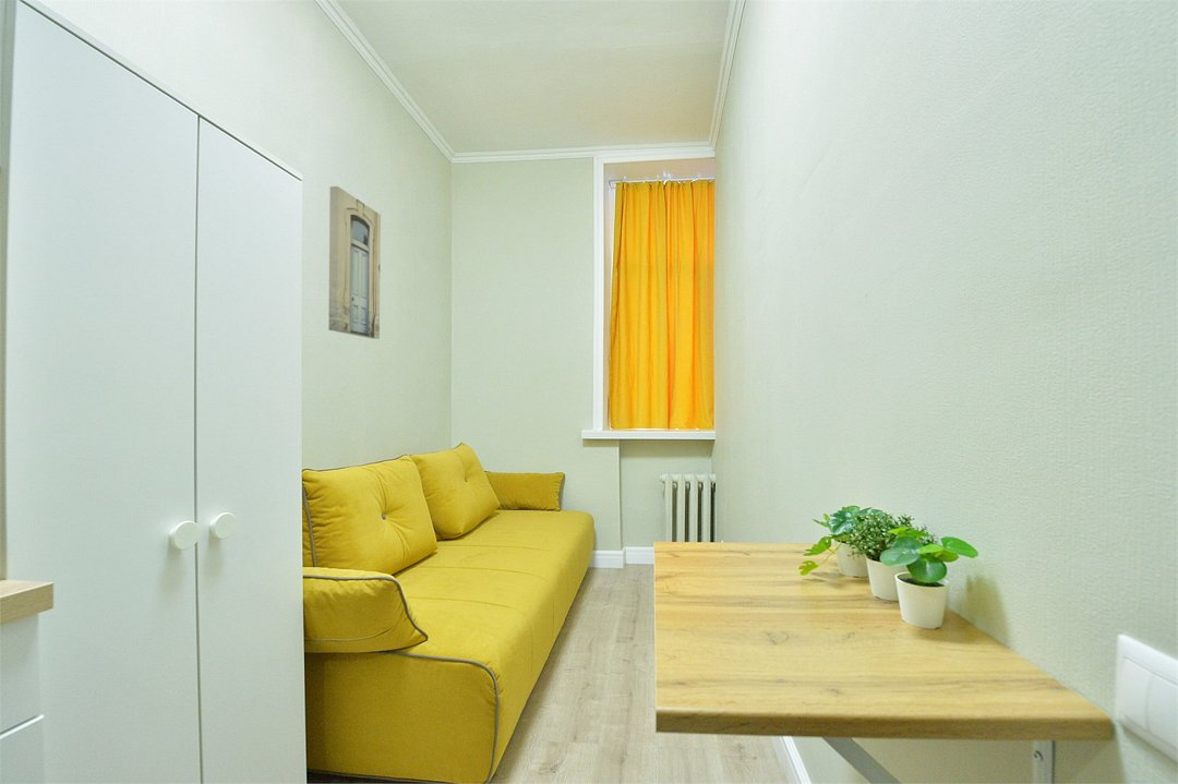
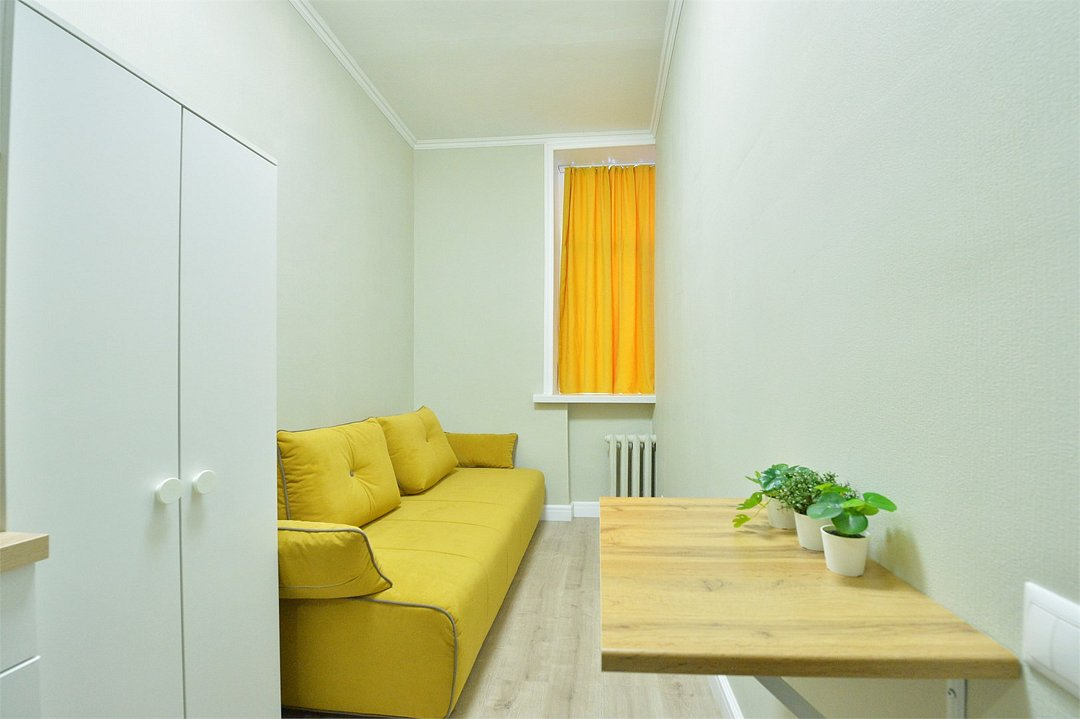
- wall art [327,185,382,340]
